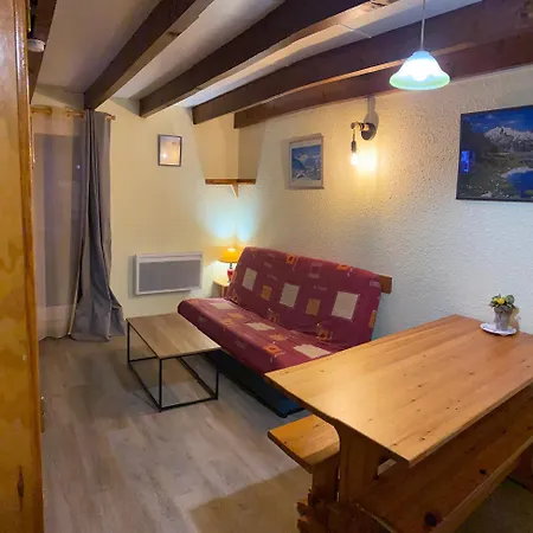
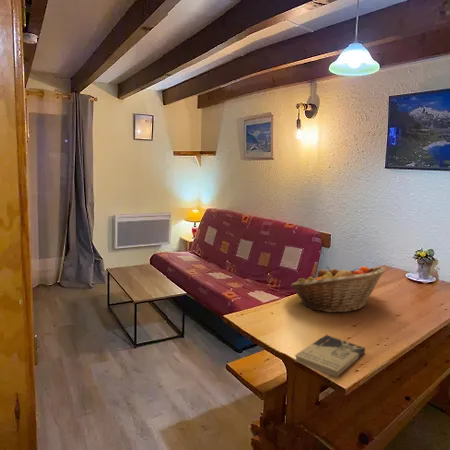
+ book [294,334,366,378]
+ fruit basket [290,265,386,313]
